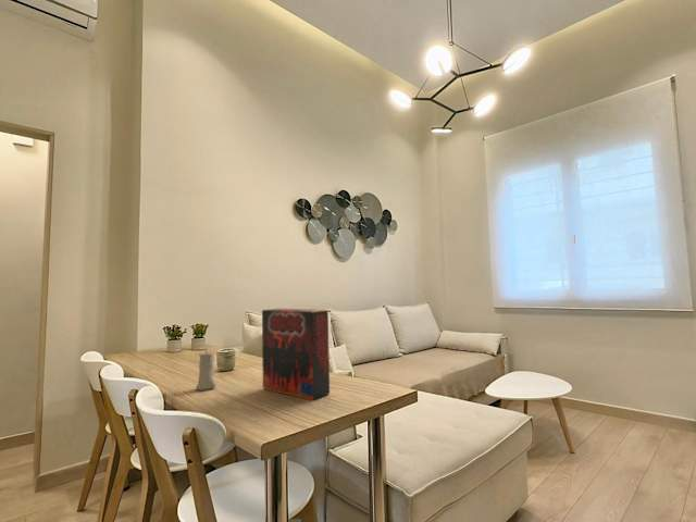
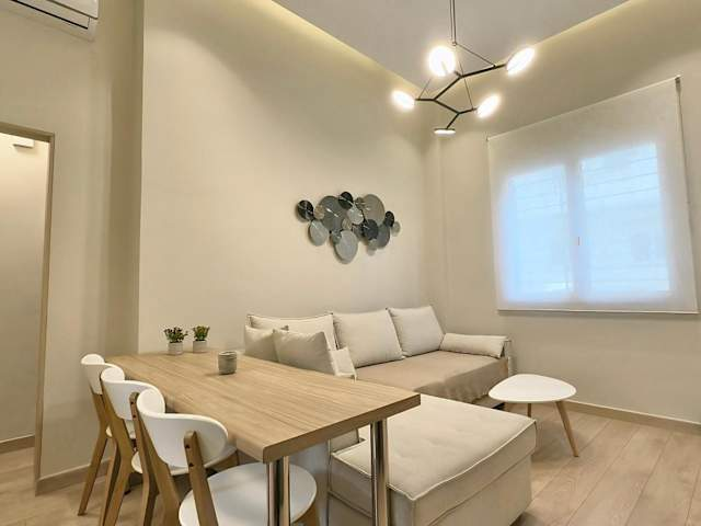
- board game [261,308,331,401]
- candle [195,348,216,391]
